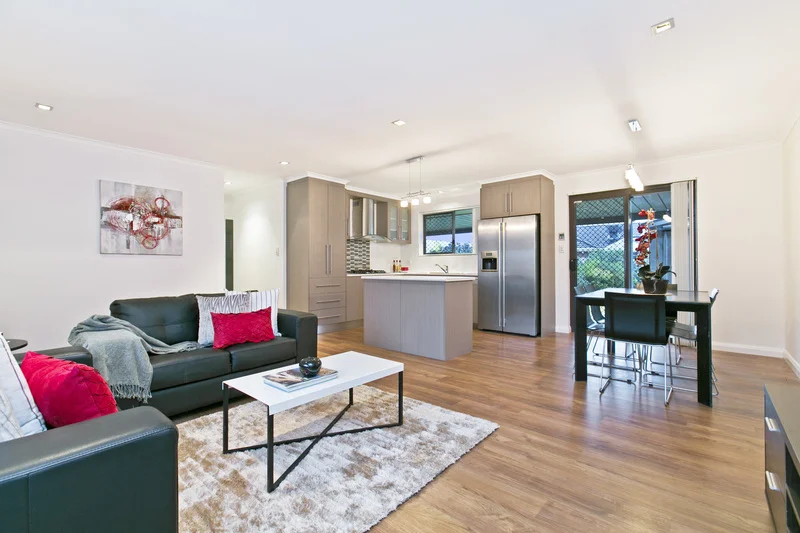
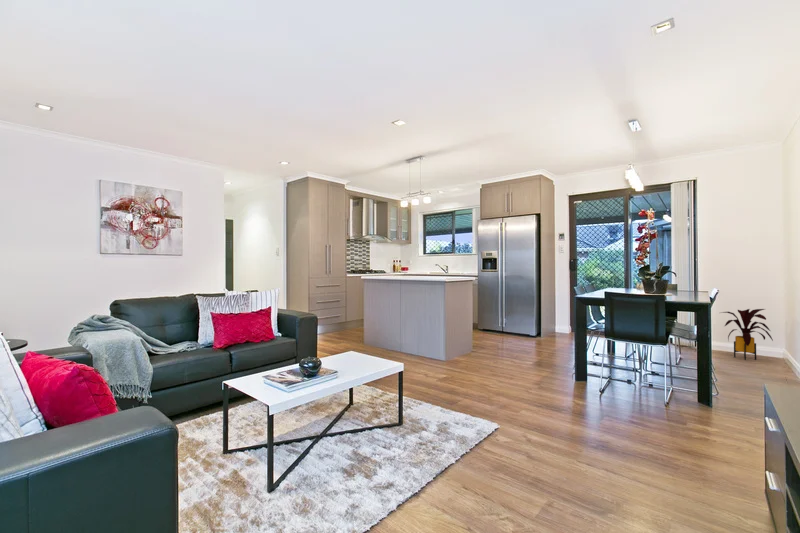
+ house plant [720,308,774,361]
